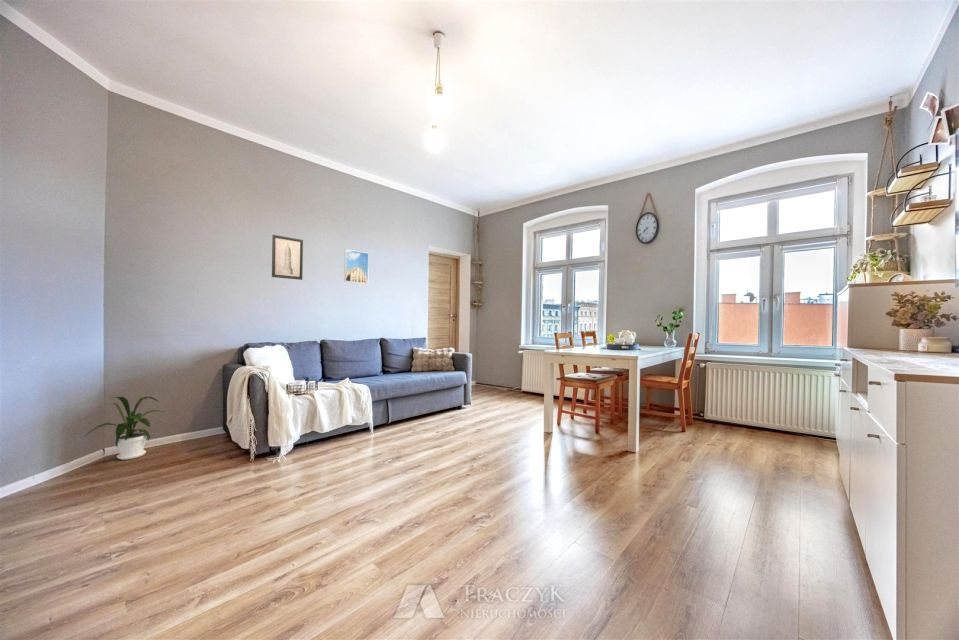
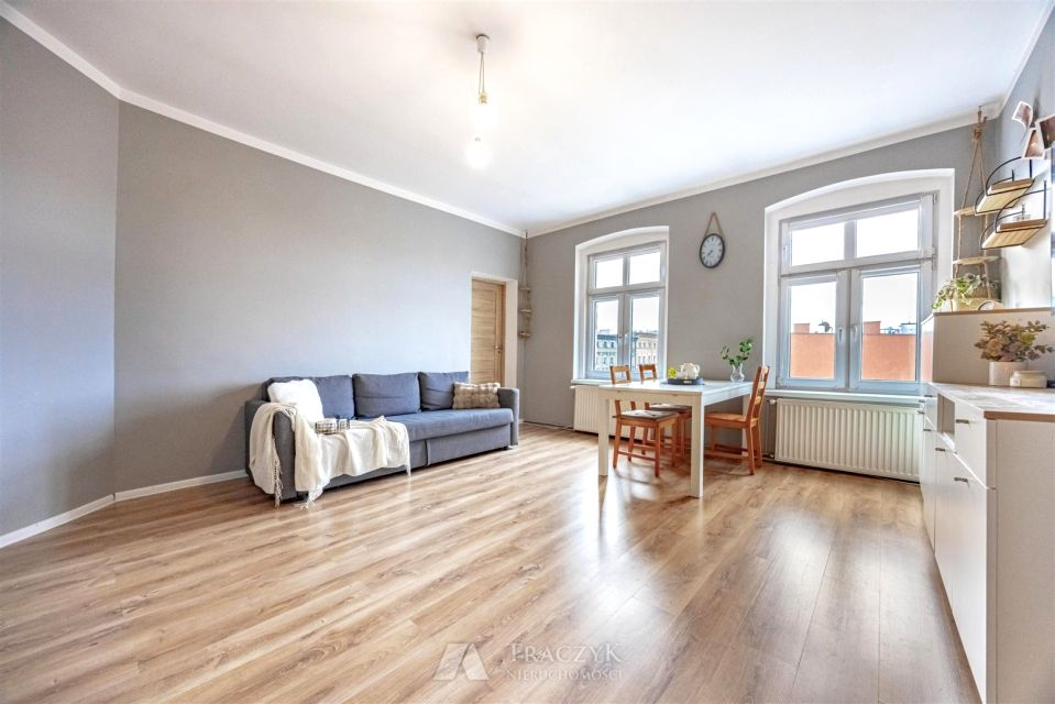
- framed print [343,248,370,285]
- house plant [82,395,166,461]
- wall art [271,234,304,281]
